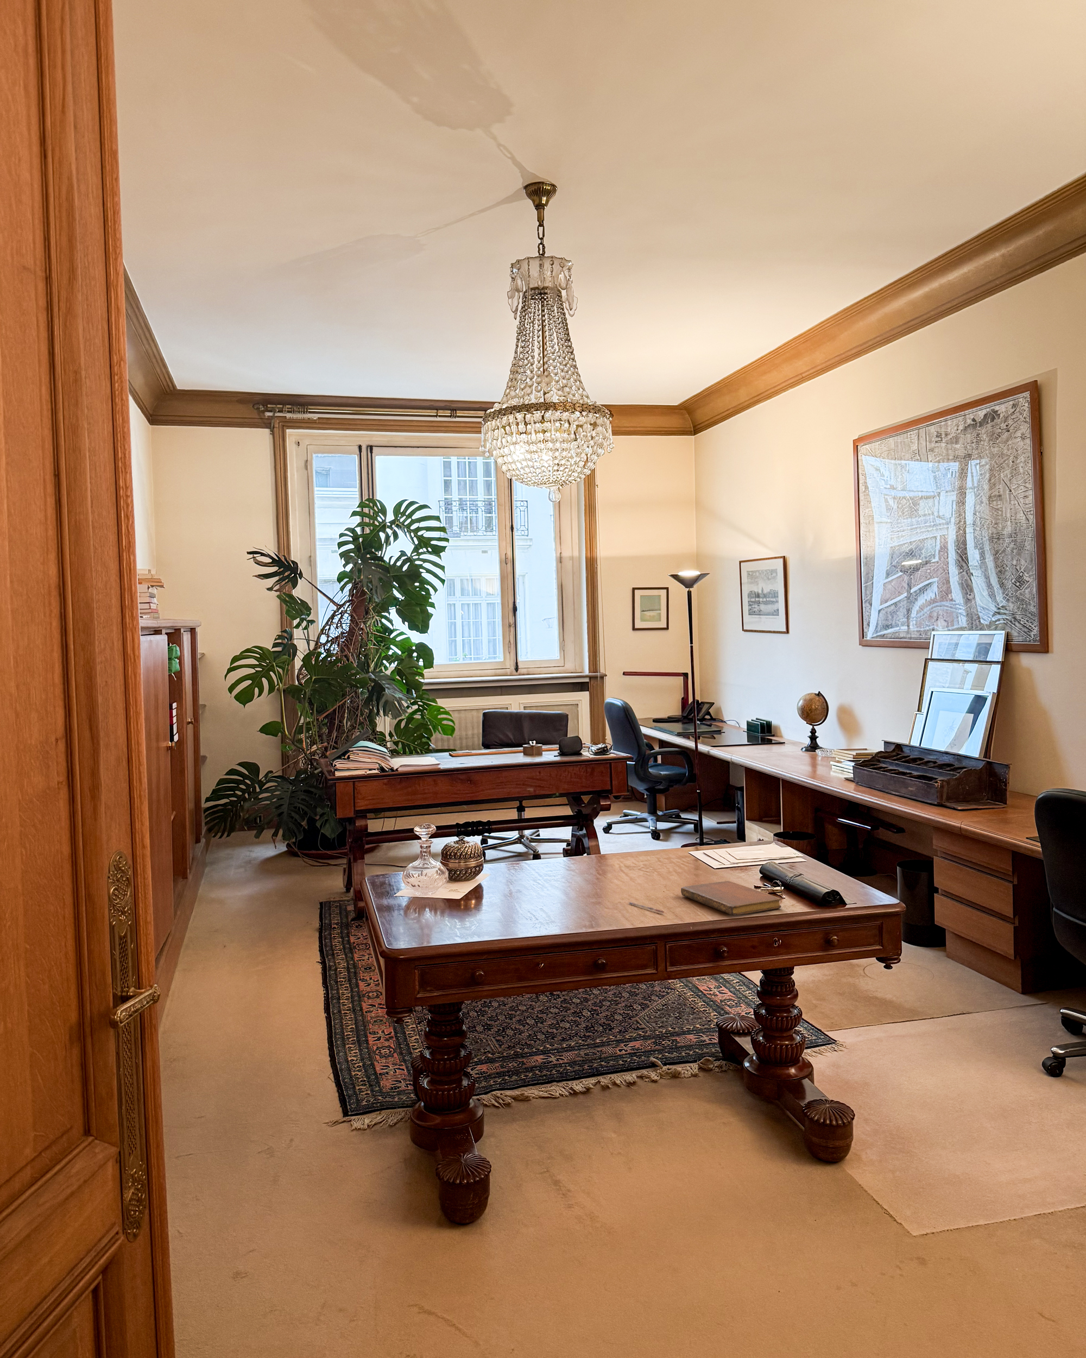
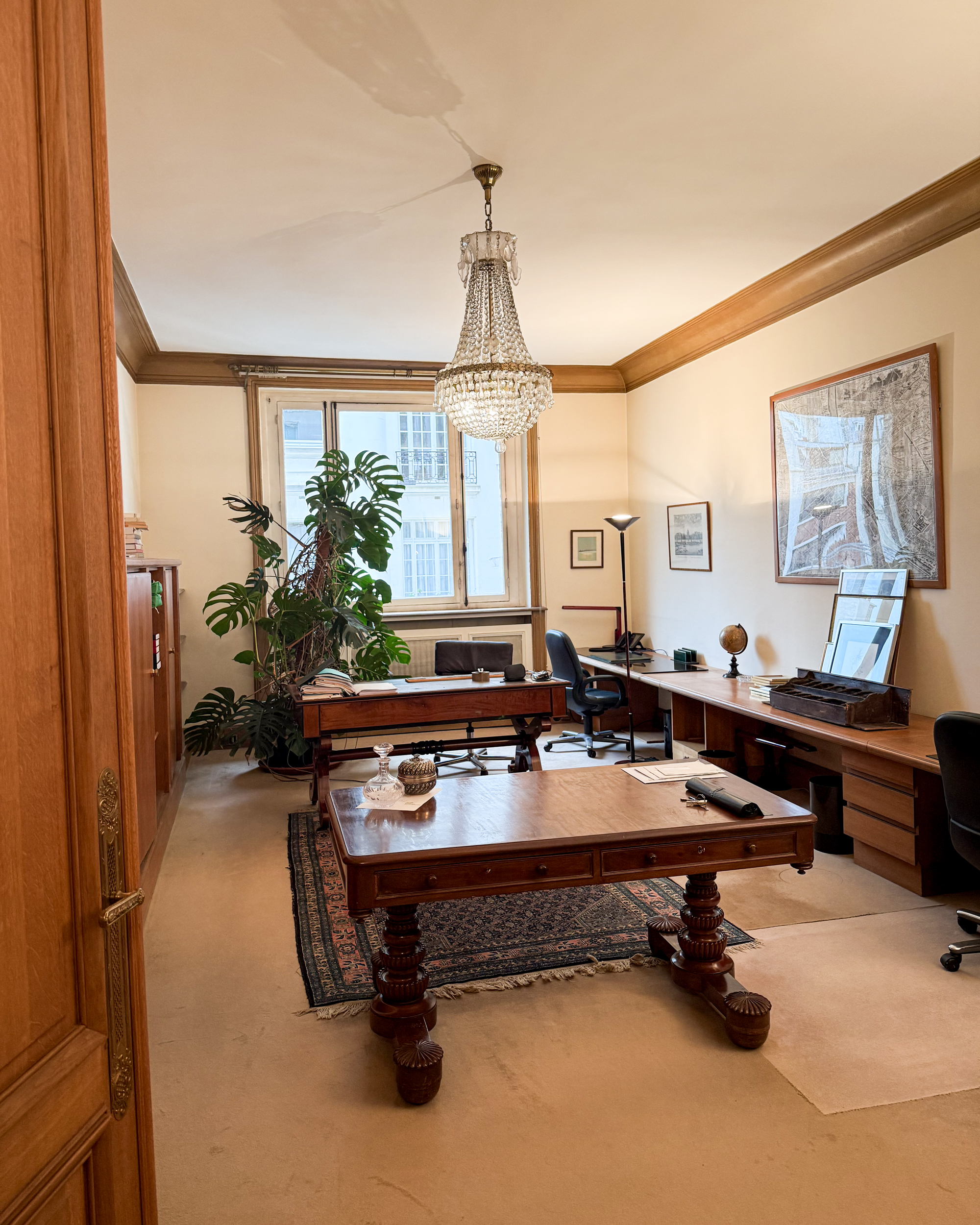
- pen [627,901,665,913]
- notebook [680,880,781,916]
